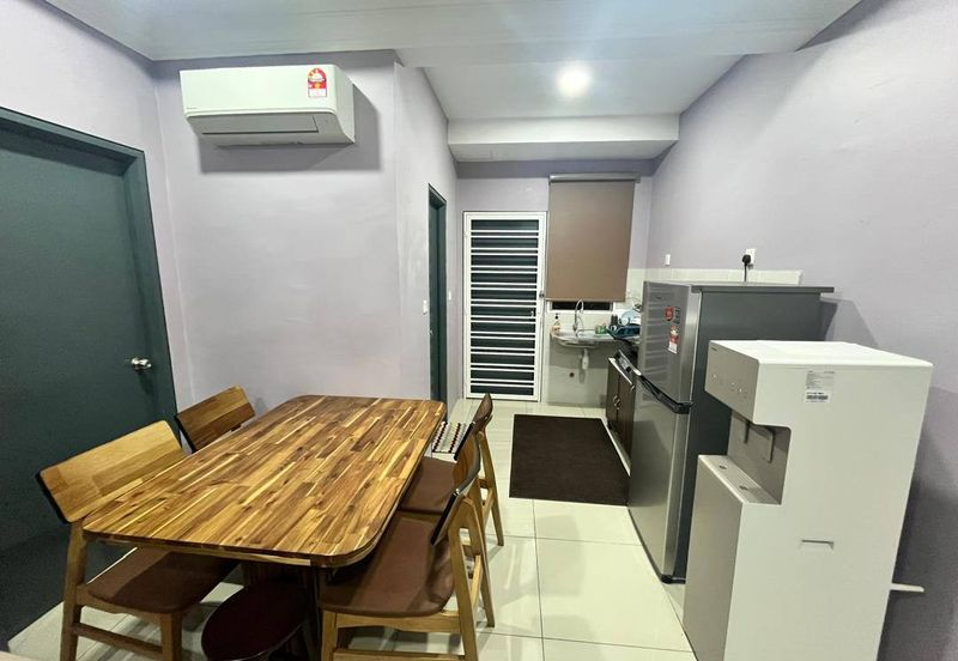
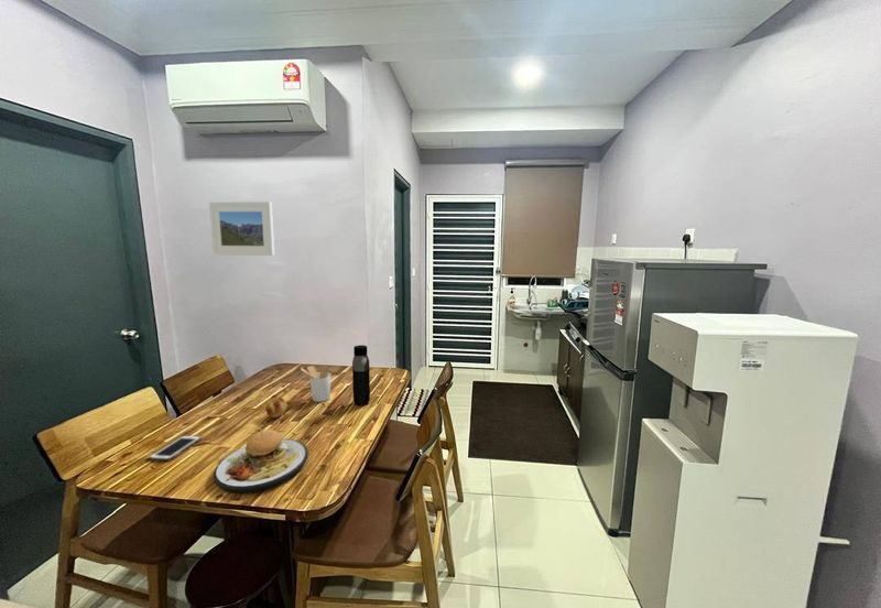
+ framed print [208,200,275,257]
+ plate [213,422,309,495]
+ water bottle [351,344,371,406]
+ cell phone [149,435,203,462]
+ fruit [264,397,287,419]
+ utensil holder [300,365,331,403]
